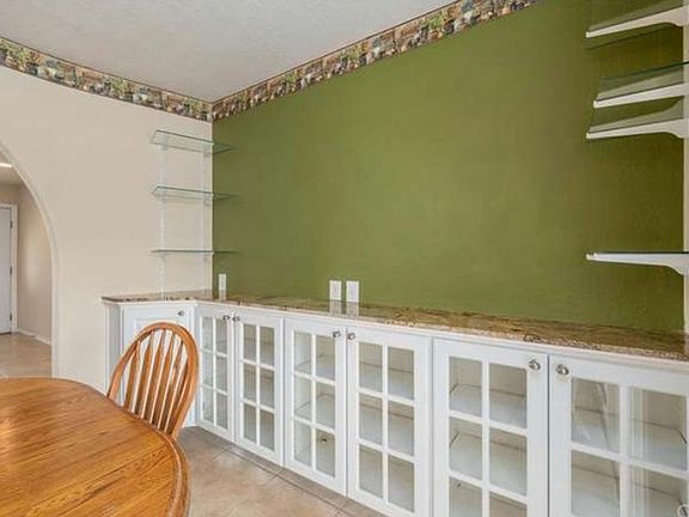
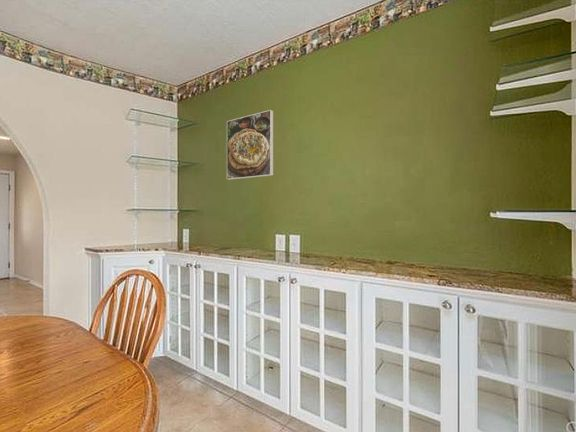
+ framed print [226,109,274,180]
